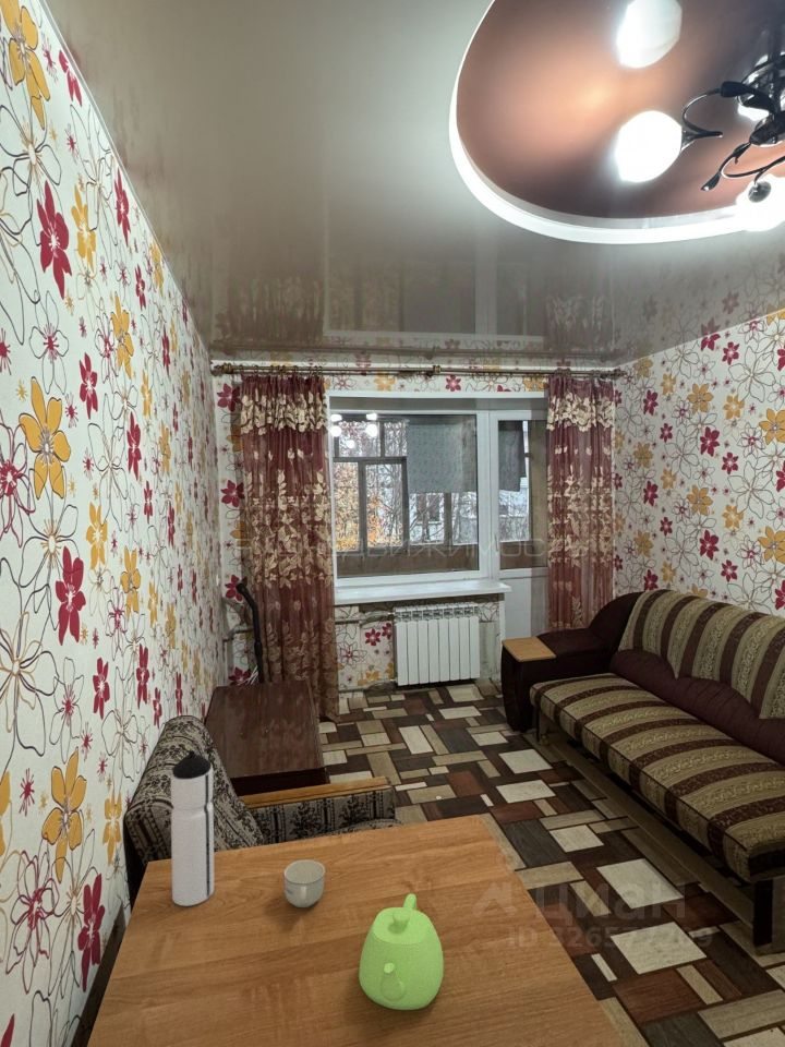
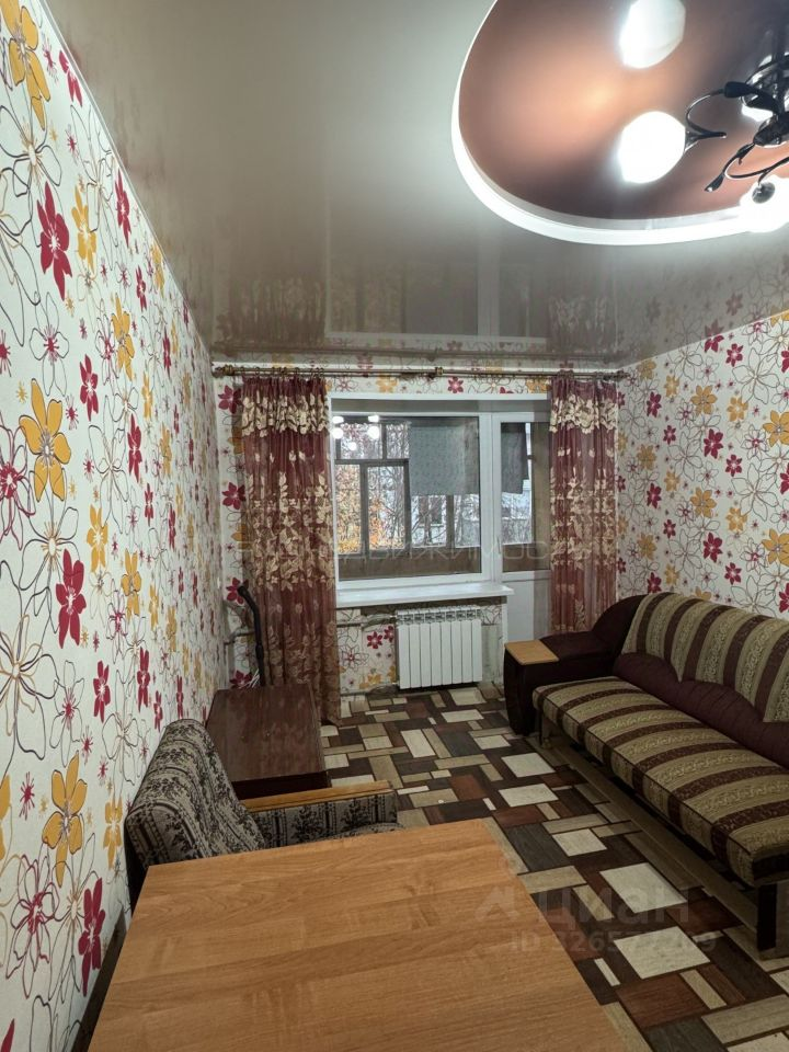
- teapot [358,893,445,1011]
- water bottle [170,749,215,907]
- cup [283,858,326,908]
